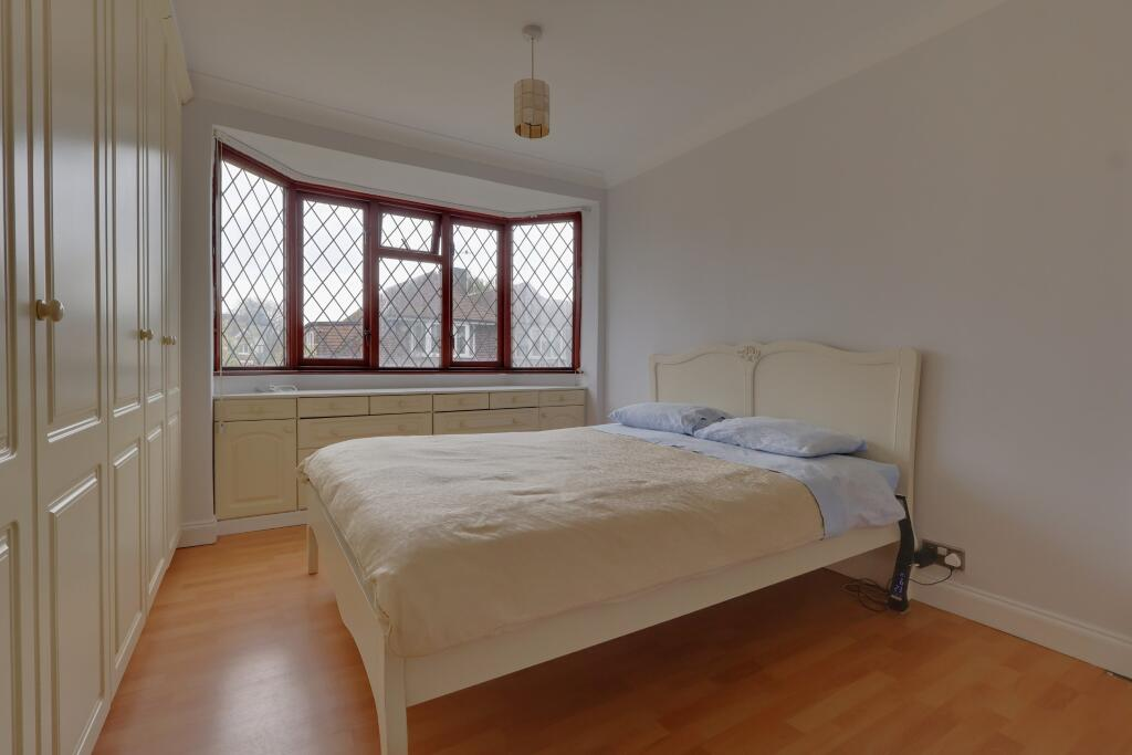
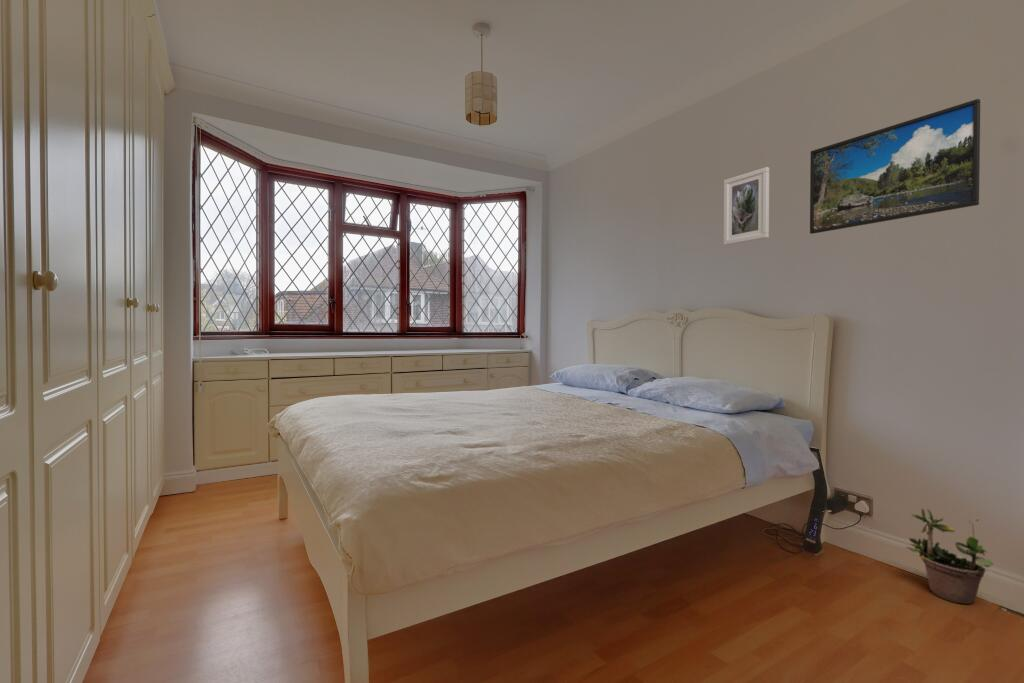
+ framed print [809,98,981,235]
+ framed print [723,166,770,246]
+ potted plant [905,507,994,605]
